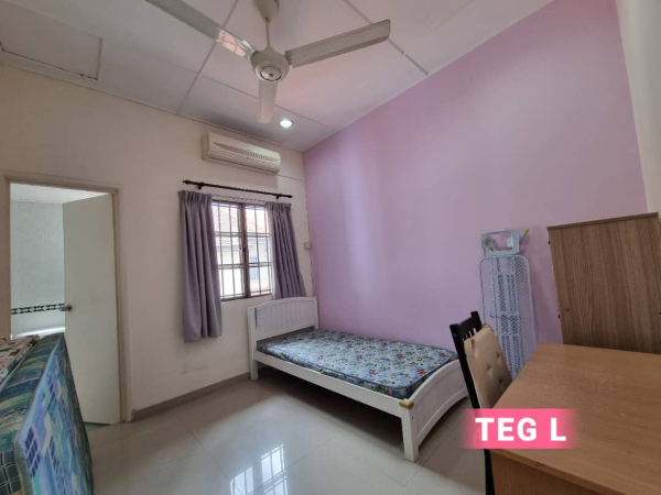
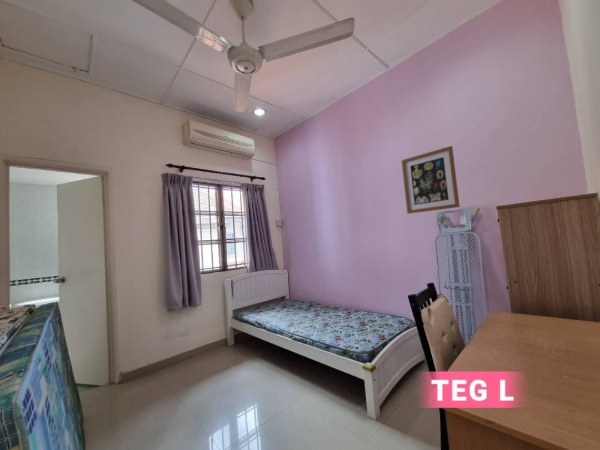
+ wall art [400,145,461,215]
